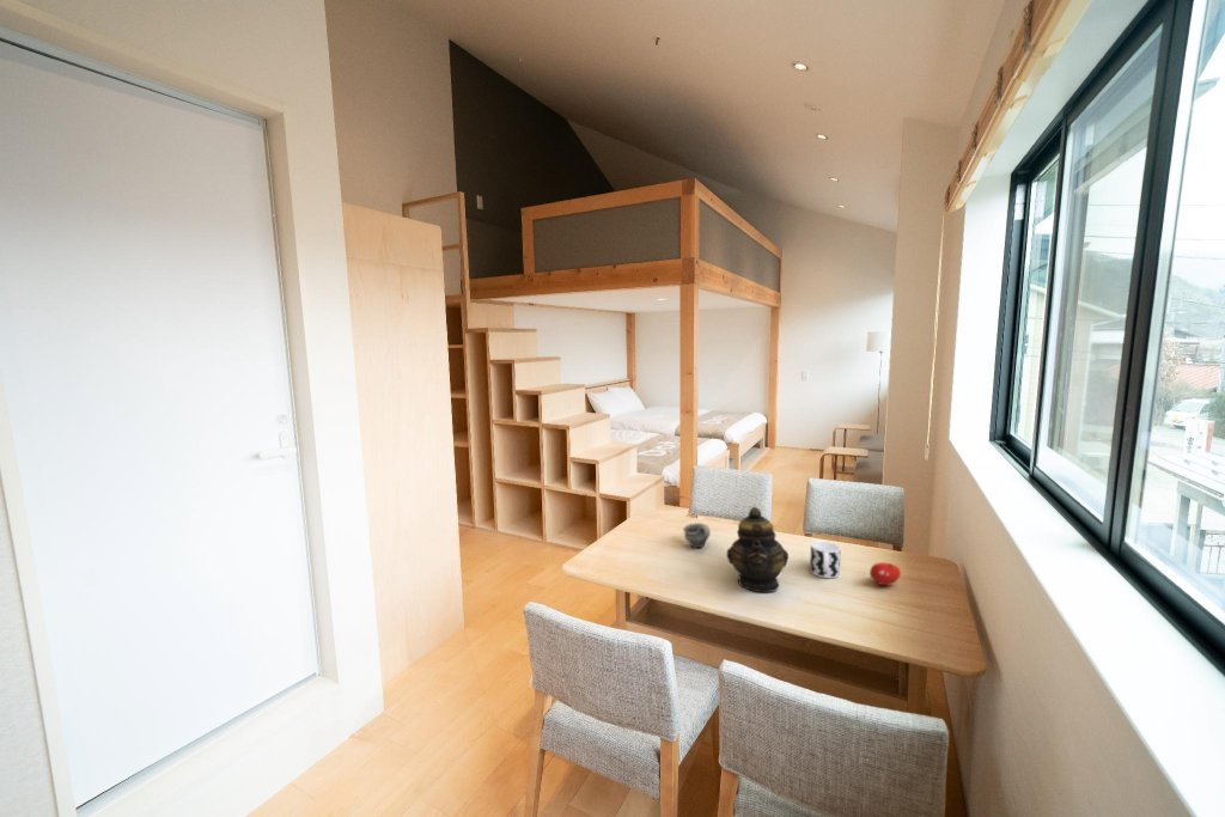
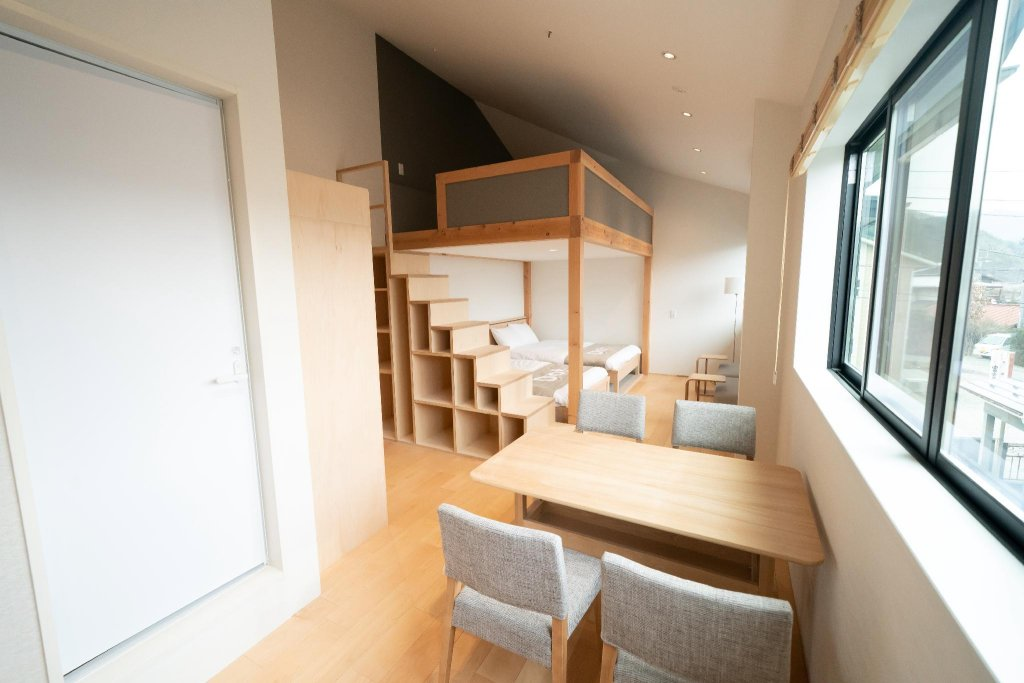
- teapot [725,506,790,593]
- cup [682,522,712,549]
- cup [809,541,841,579]
- fruit [869,561,902,586]
